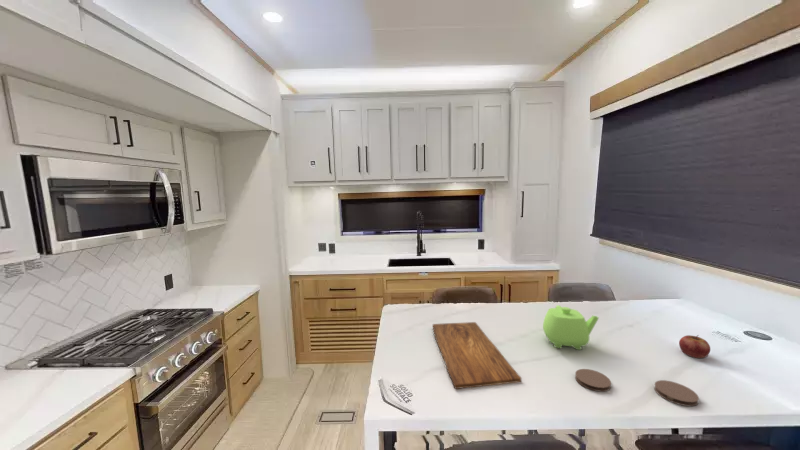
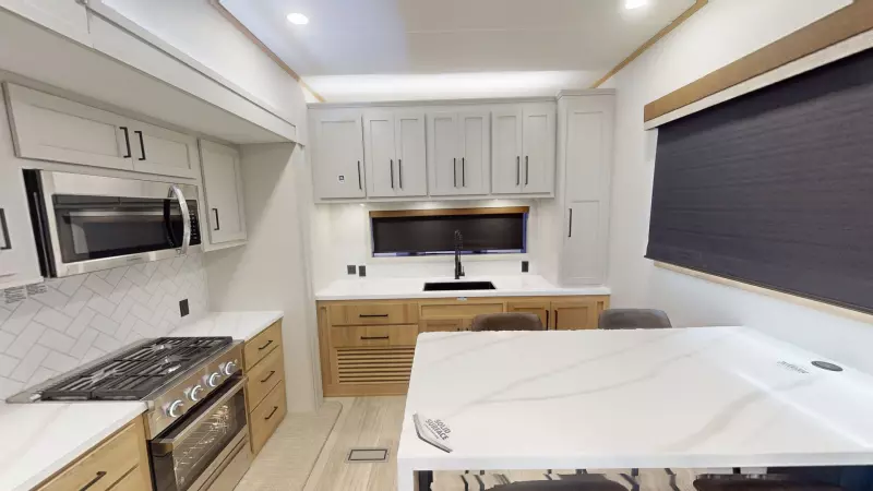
- coaster [653,379,700,407]
- apple [678,334,711,359]
- cutting board [432,321,522,390]
- teapot [542,304,600,351]
- coaster [574,368,612,393]
